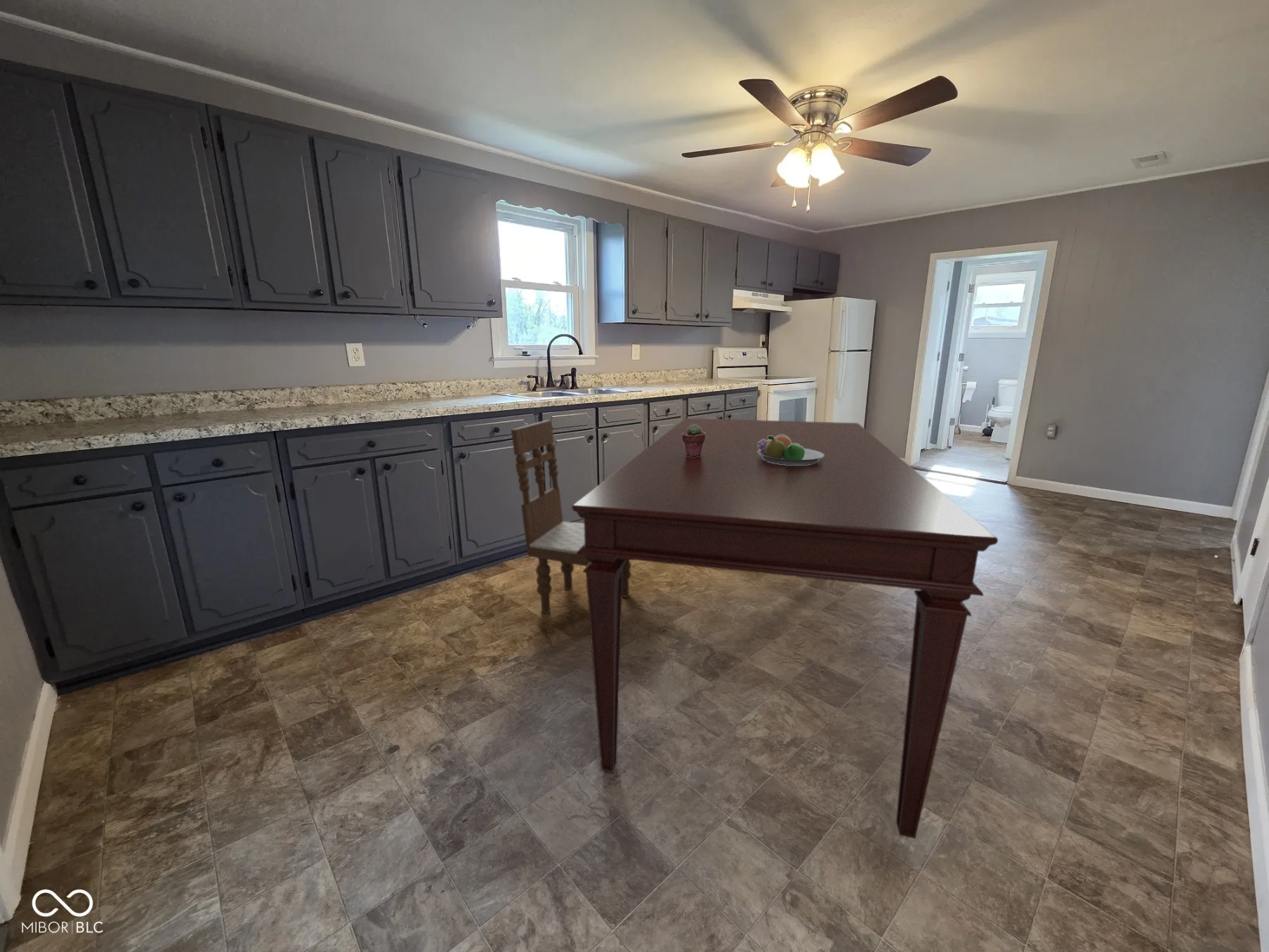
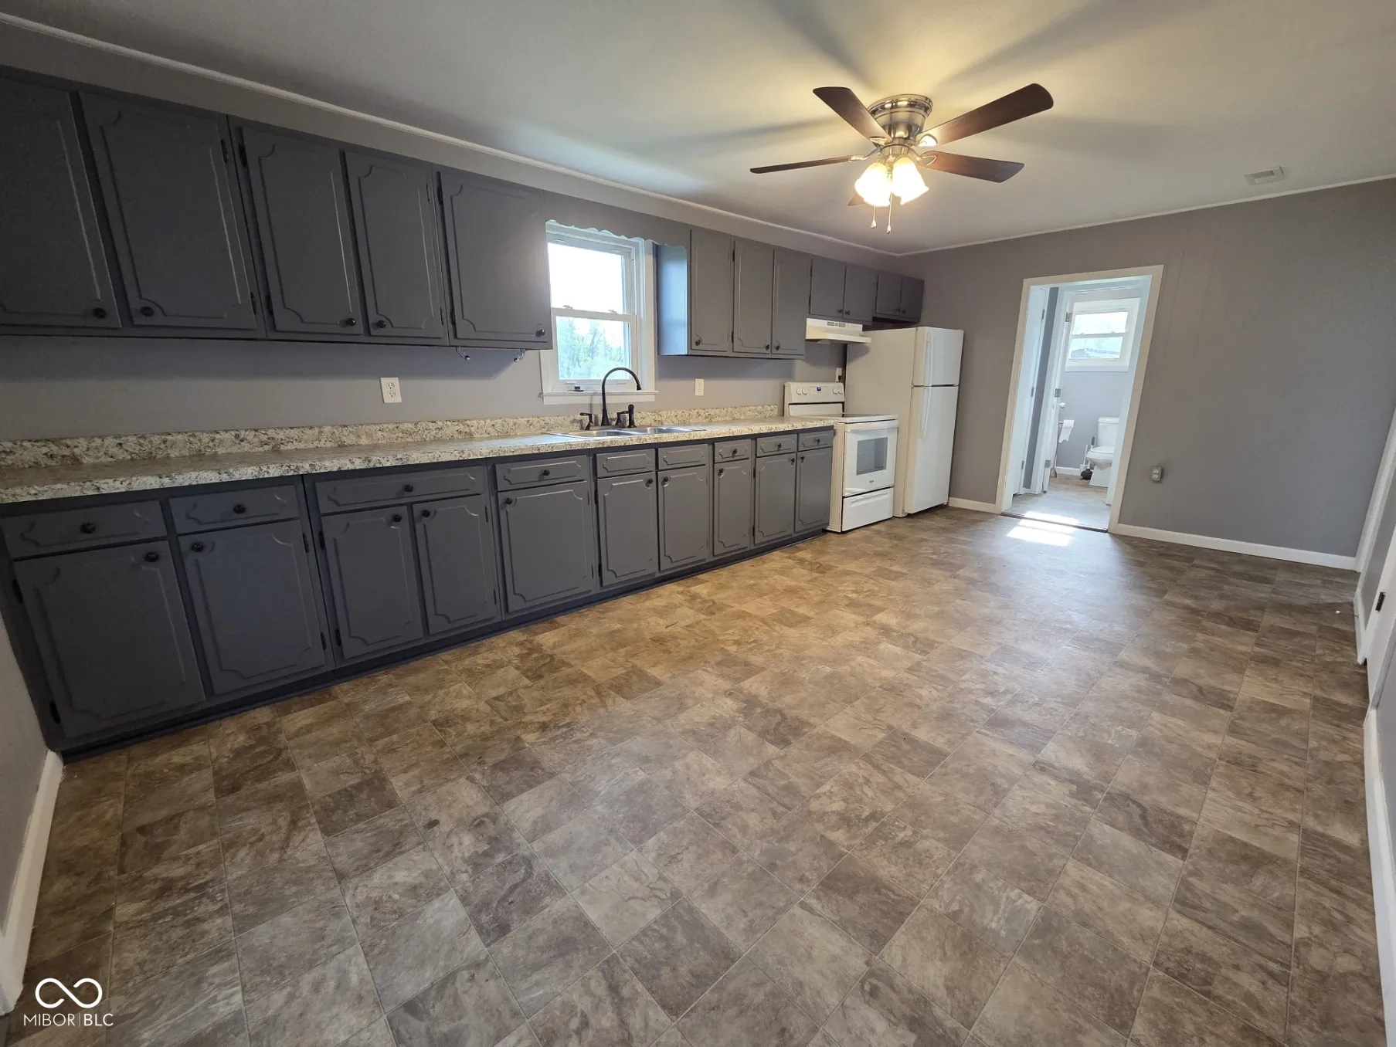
- potted succulent [681,424,706,457]
- fruit bowl [758,435,824,465]
- dining chair [511,419,632,614]
- dining table [572,418,999,840]
